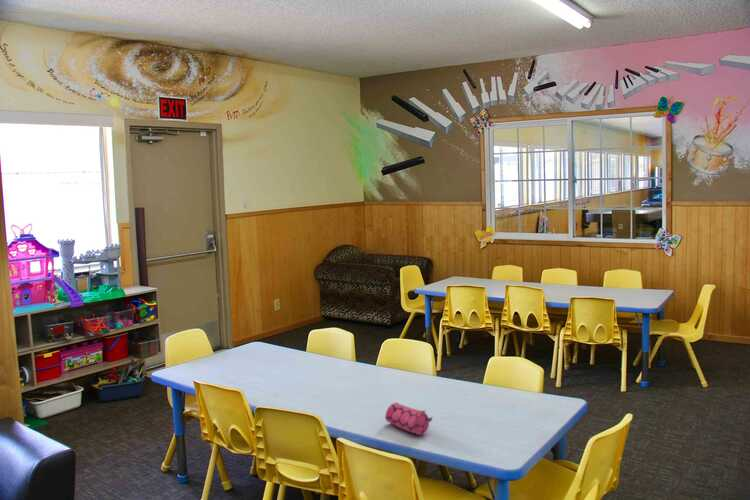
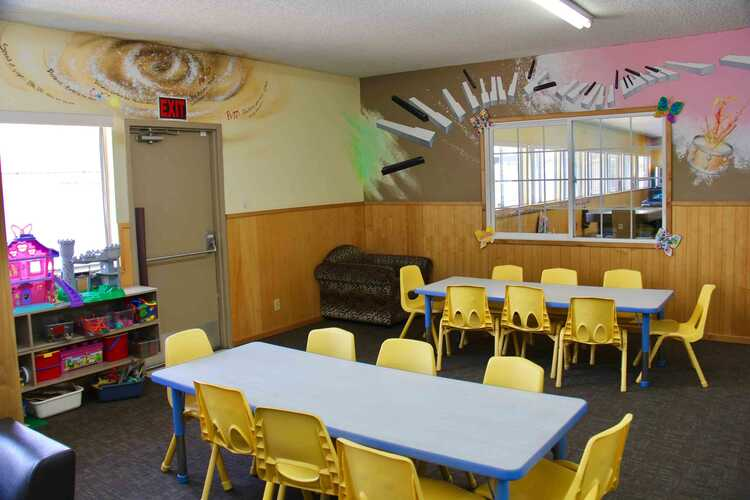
- pencil case [384,401,433,436]
